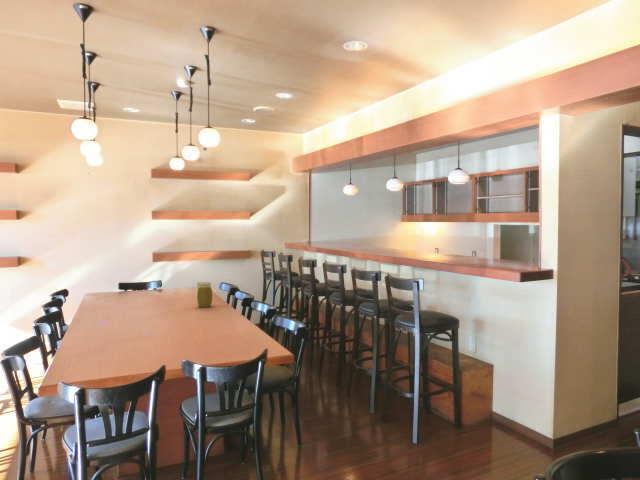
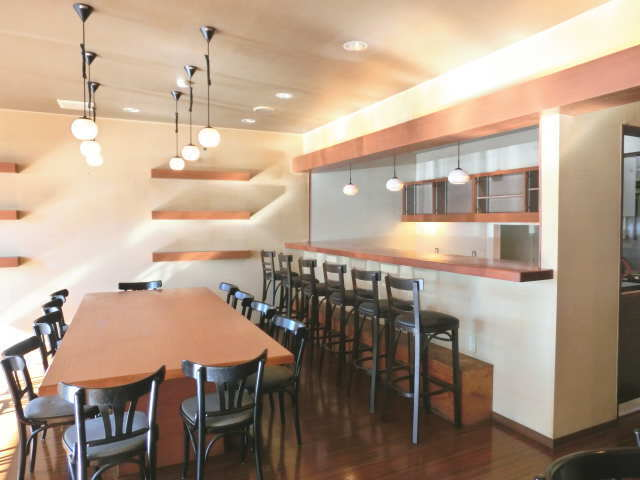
- jar [195,281,213,308]
